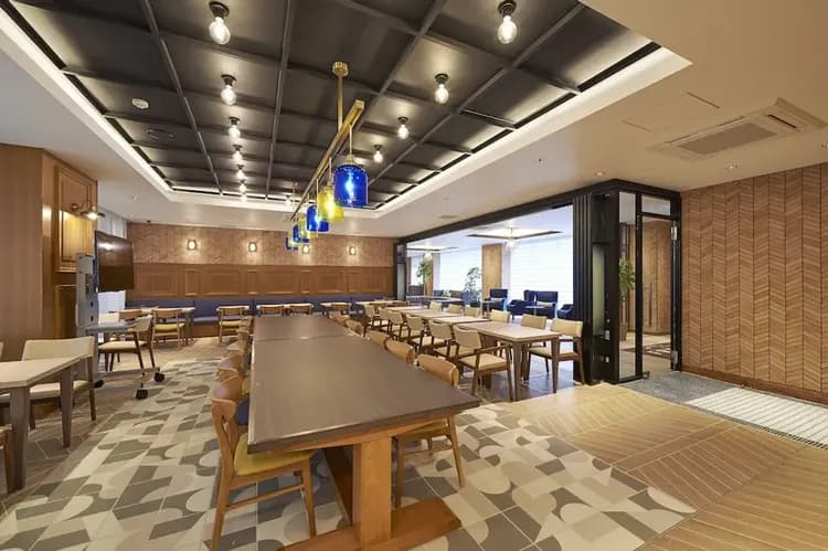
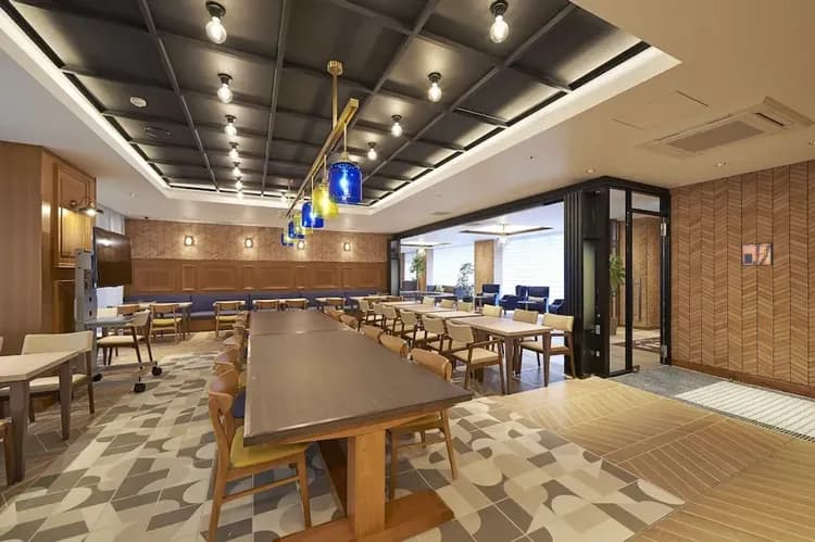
+ wall art [740,241,775,267]
